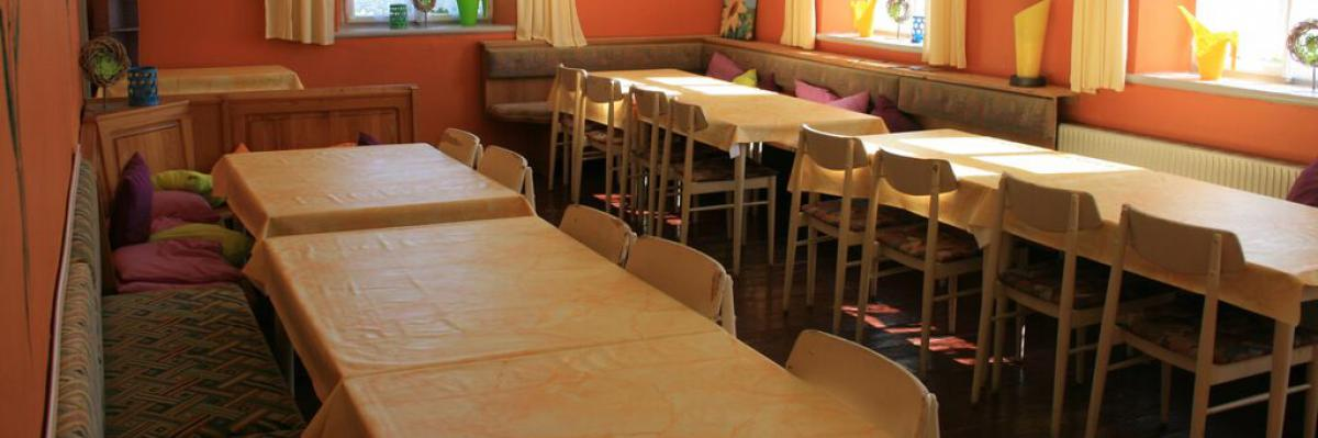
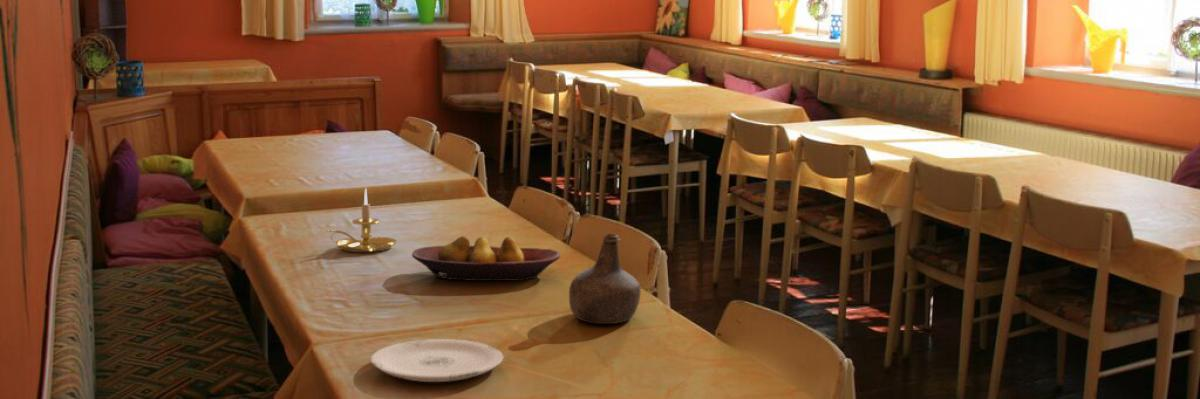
+ fruit bowl [411,235,561,282]
+ plate [370,338,504,383]
+ bottle [568,233,642,325]
+ candle holder [325,187,397,253]
